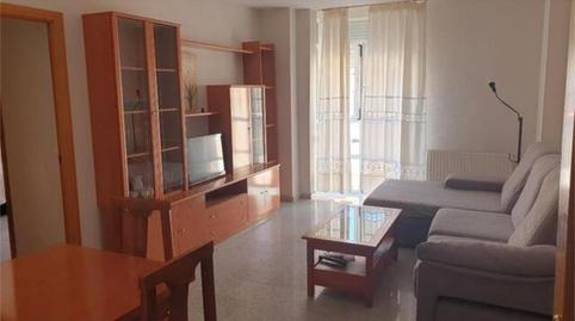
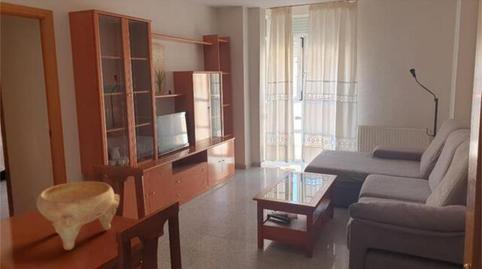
+ decorative bowl [36,180,121,251]
